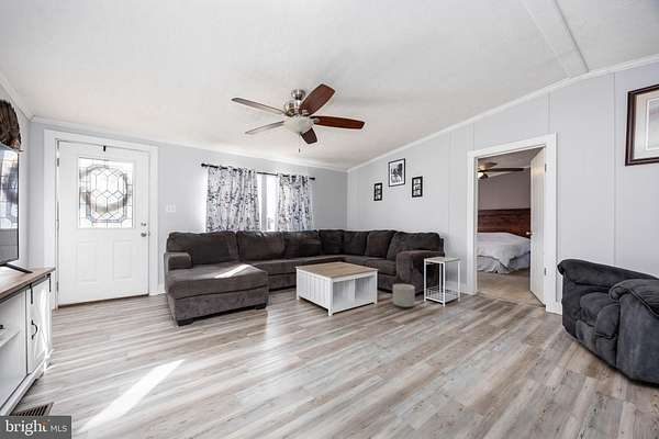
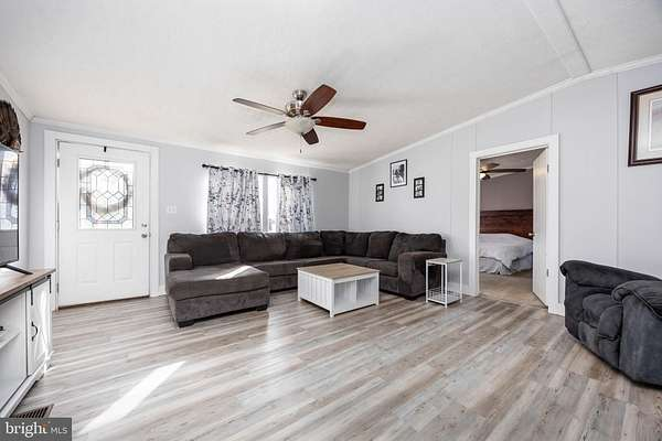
- planter [392,283,416,309]
